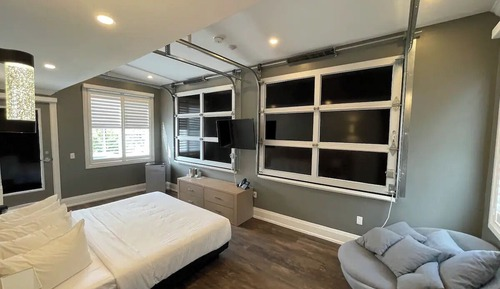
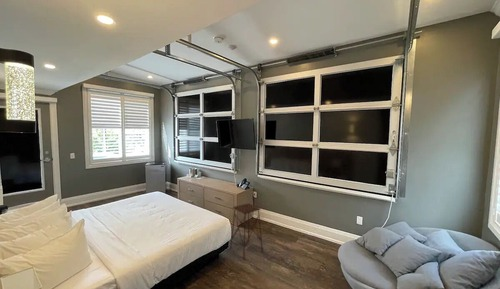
+ side table [229,202,264,261]
